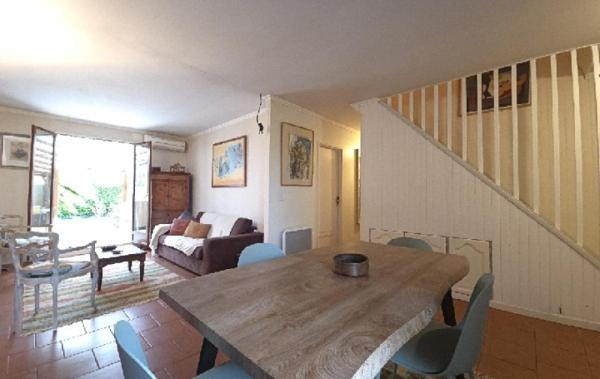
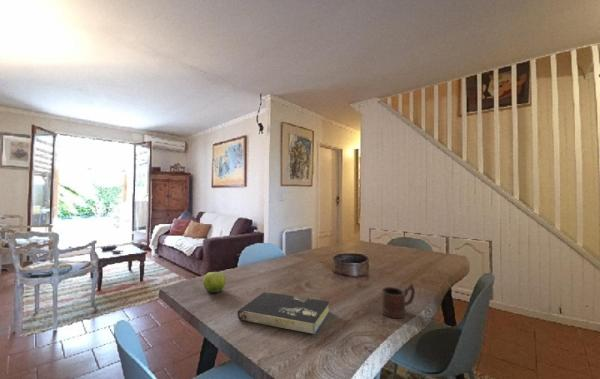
+ mug [380,282,416,319]
+ book [237,291,331,335]
+ fruit [202,269,227,294]
